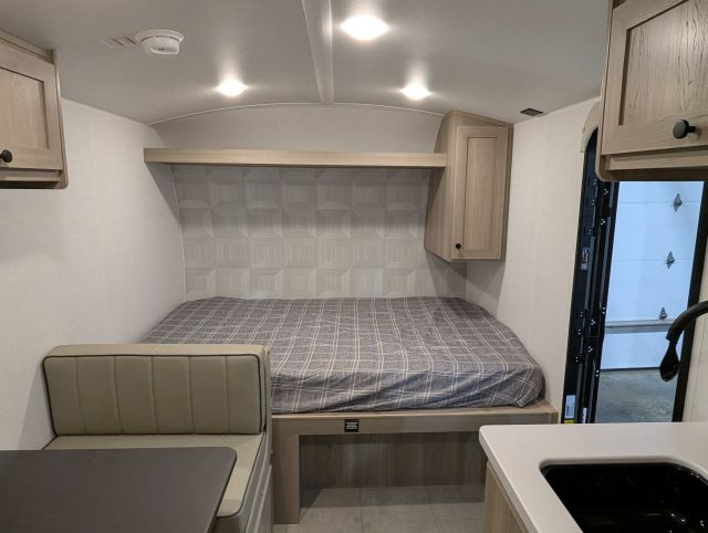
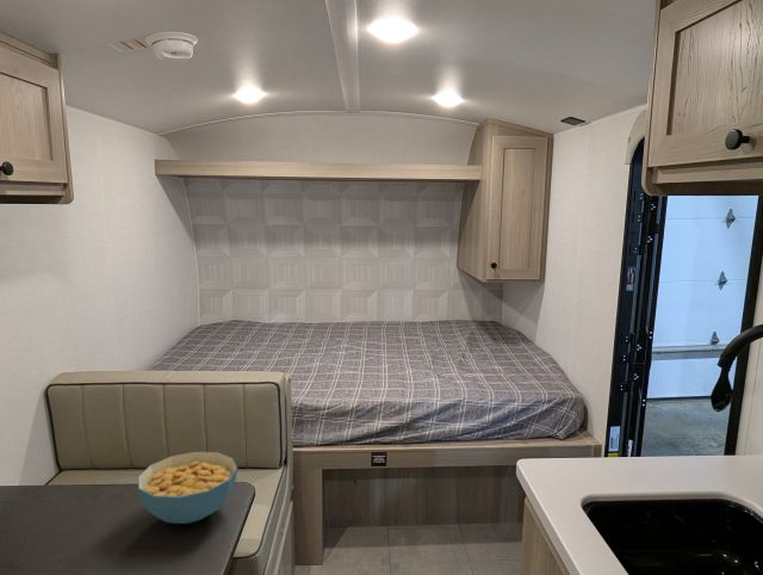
+ cereal bowl [136,451,238,525]
